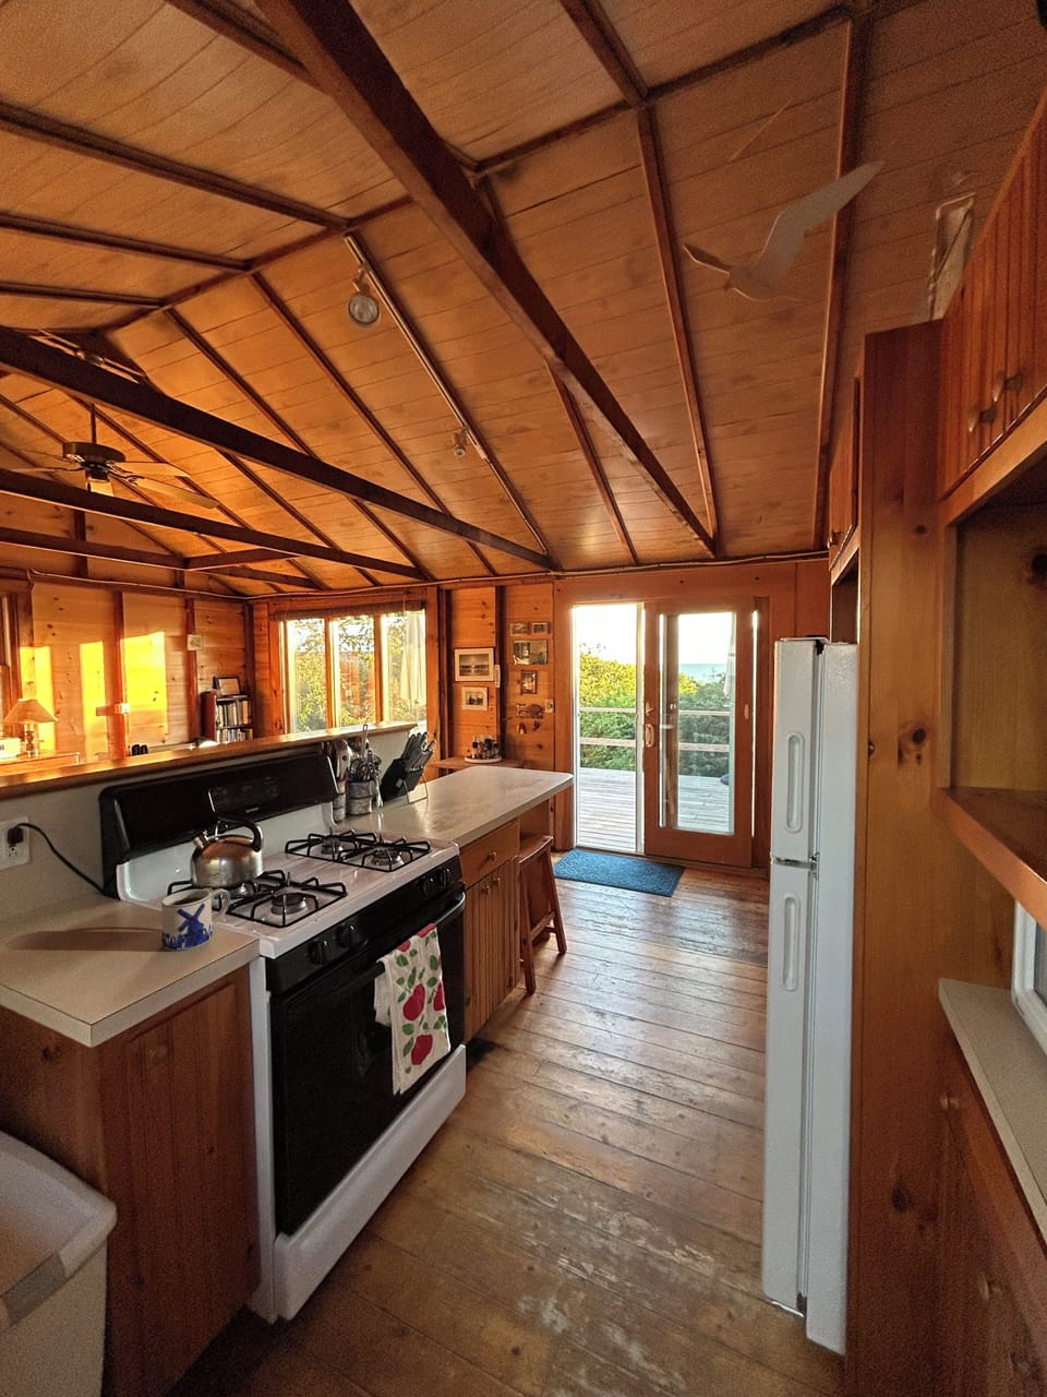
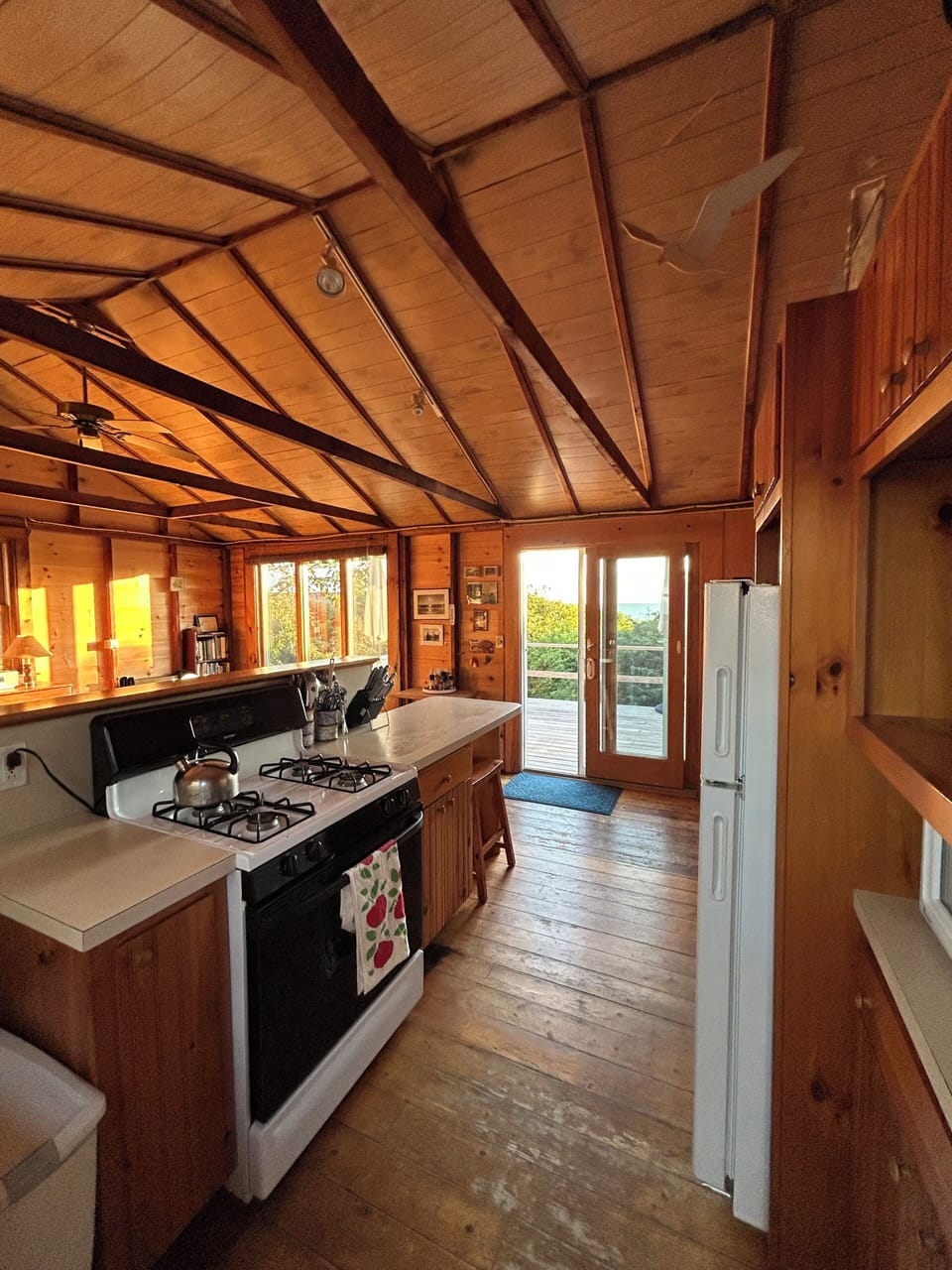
- mug [161,888,231,952]
